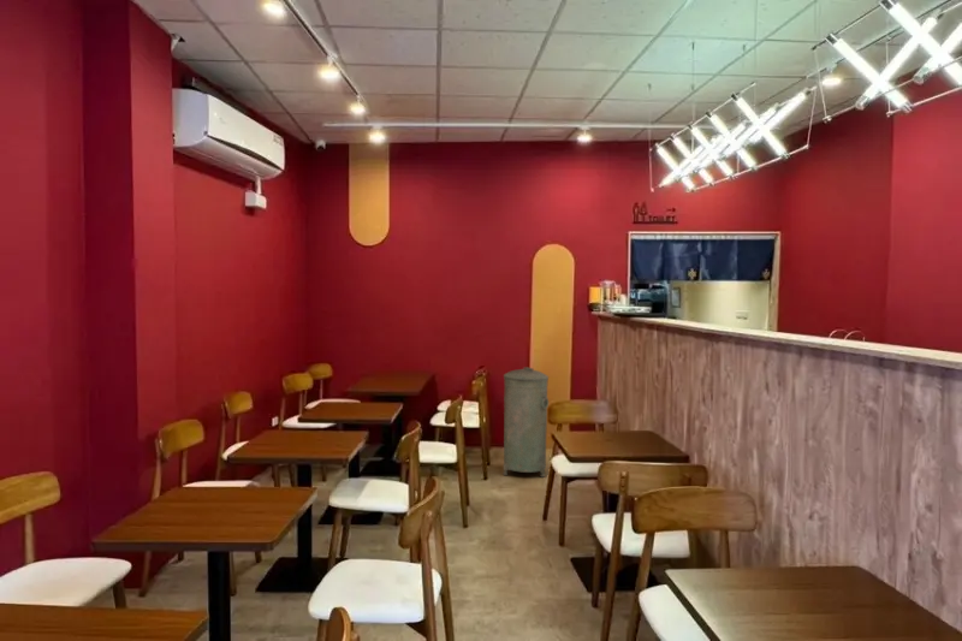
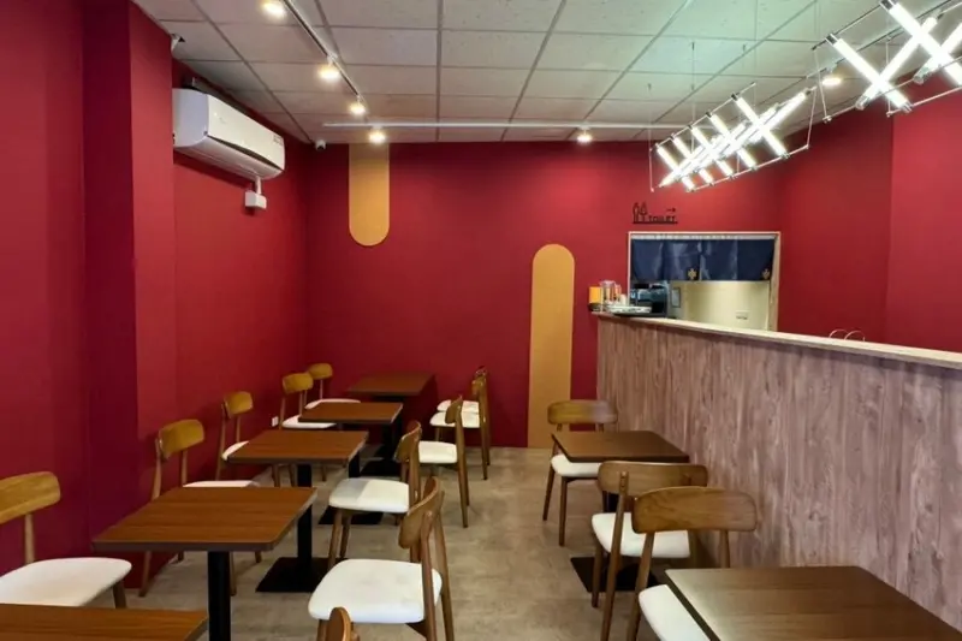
- trash can [501,366,550,479]
